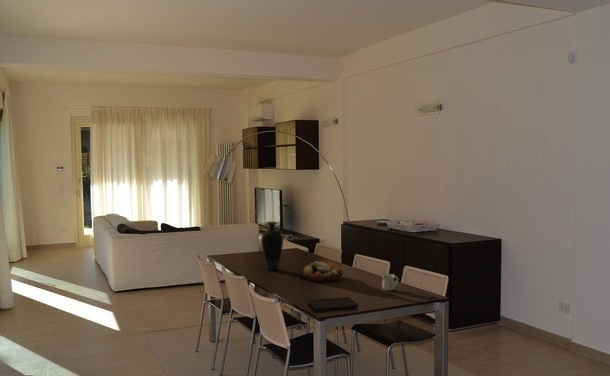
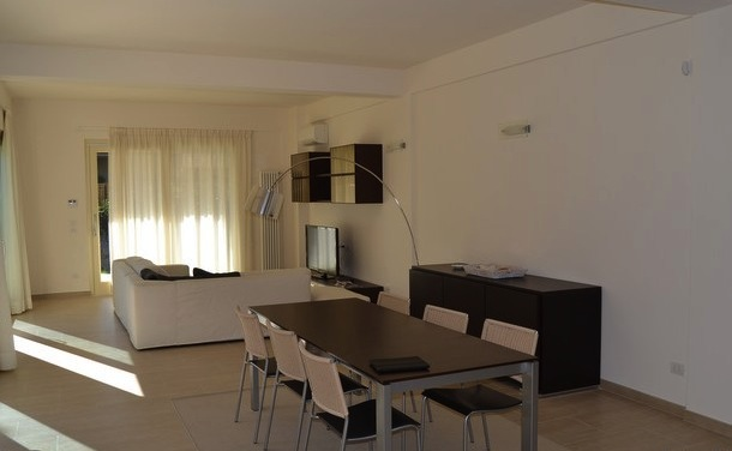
- vase [260,221,284,271]
- fruit bowl [300,260,344,282]
- mug [381,273,399,292]
